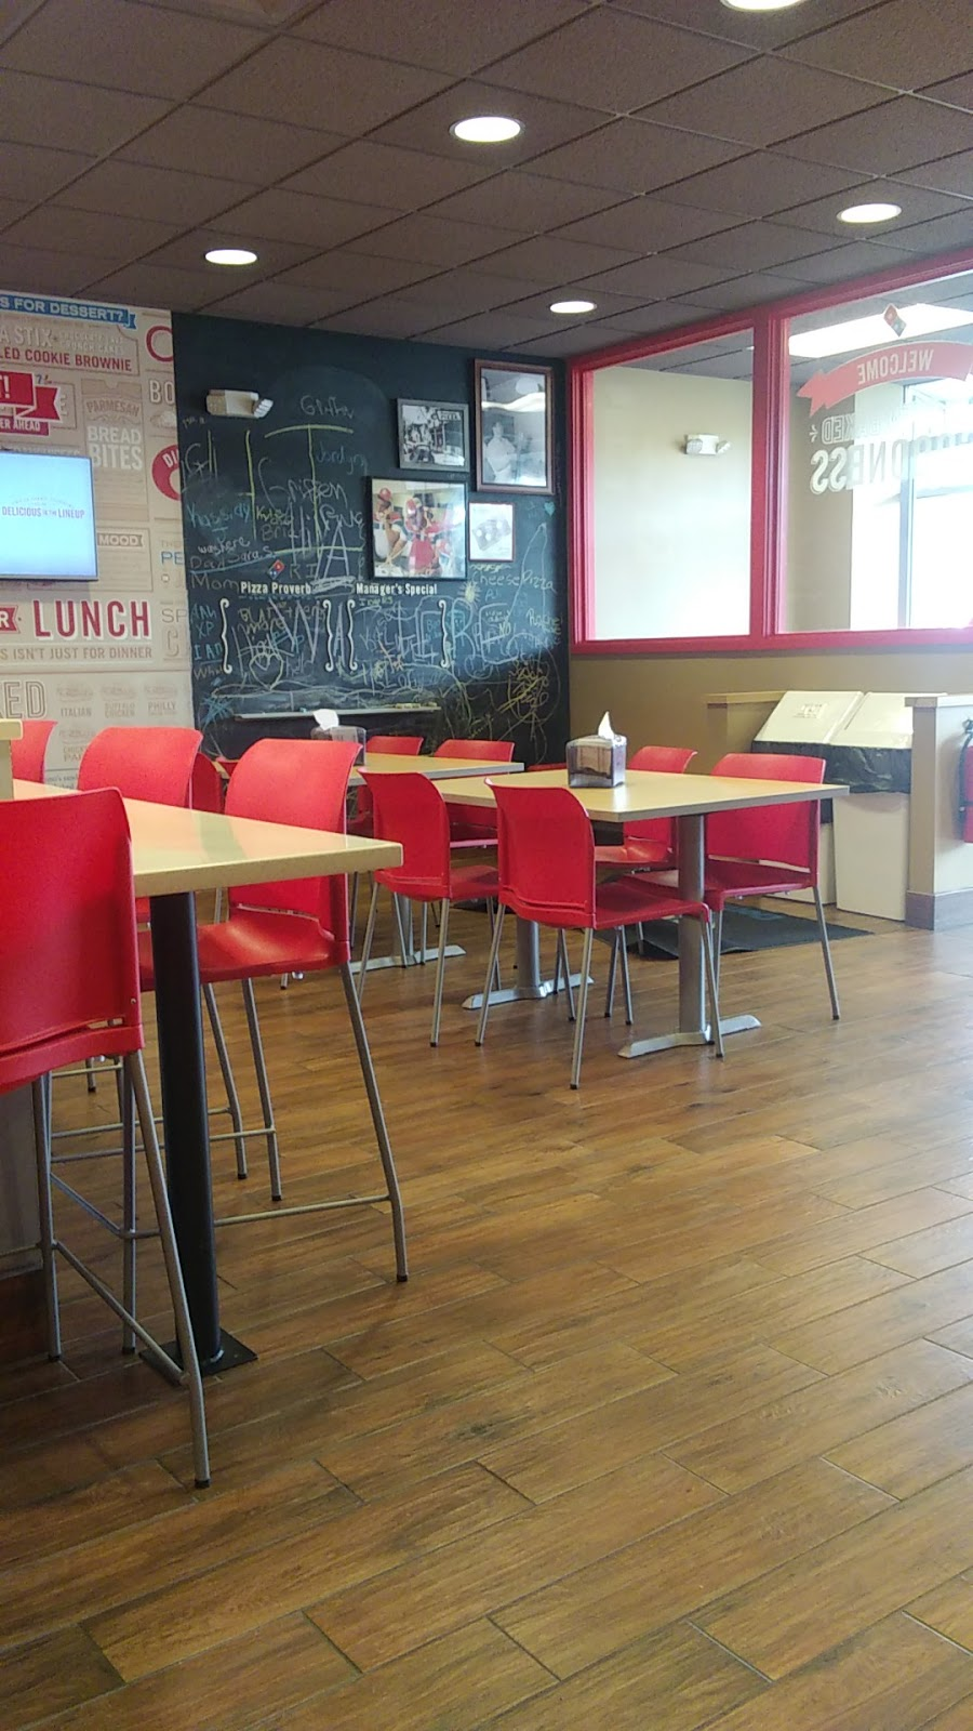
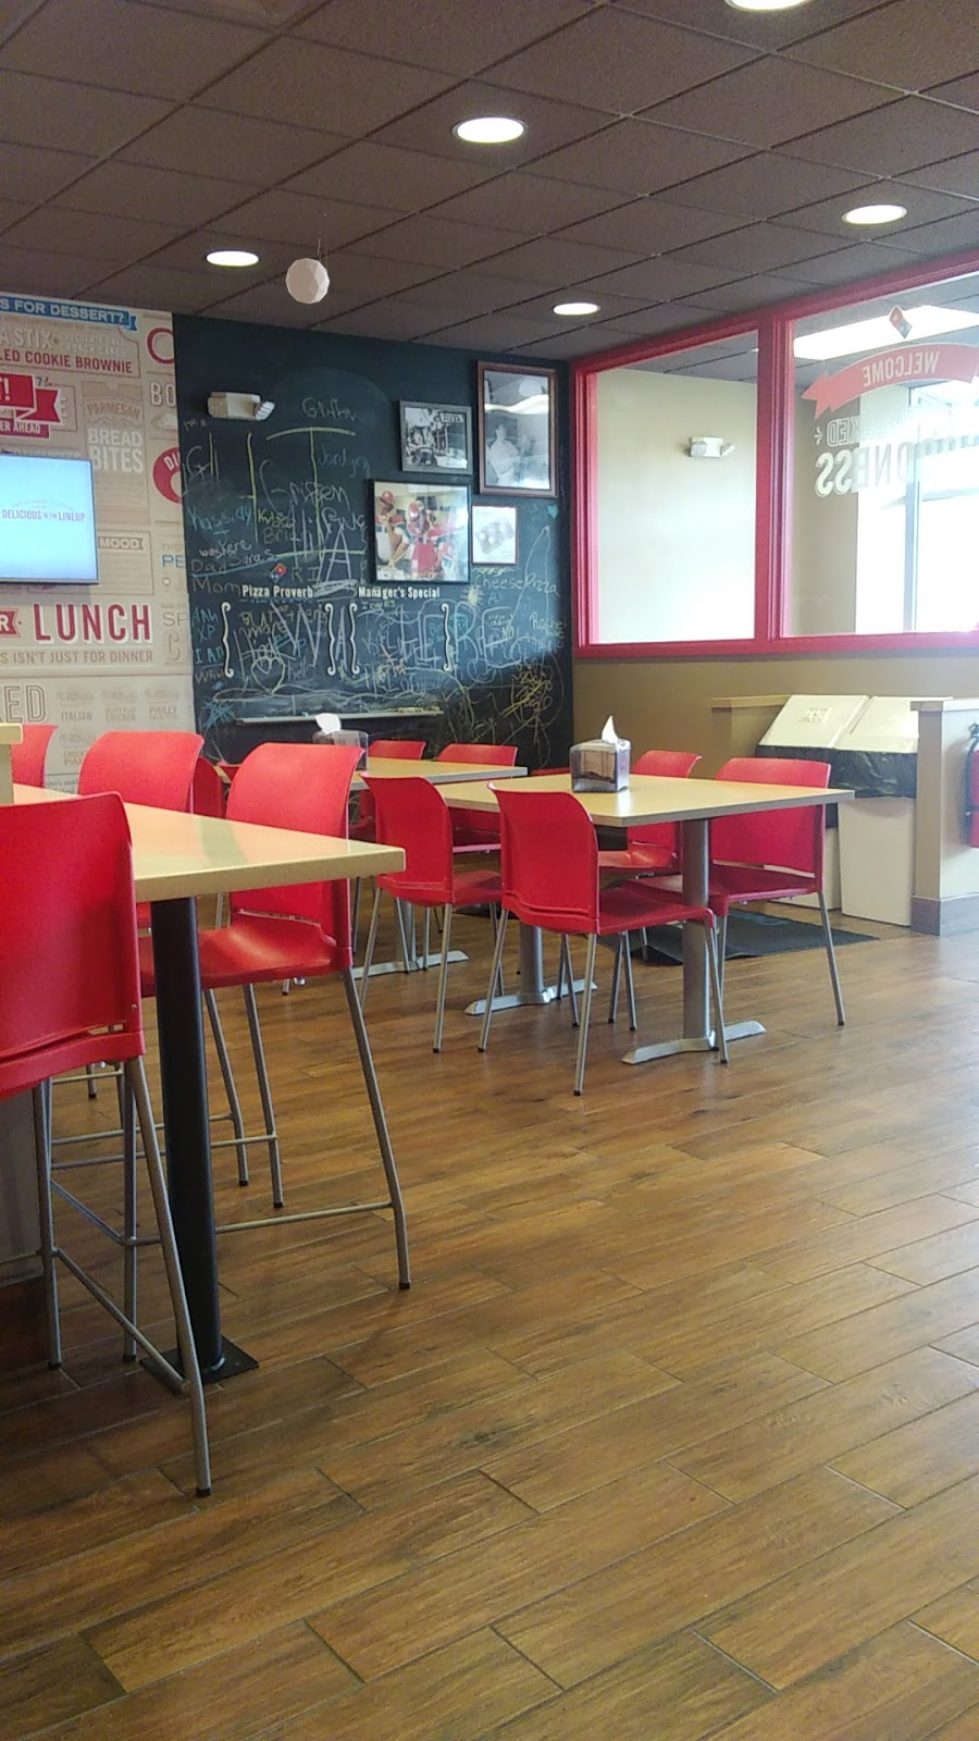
+ pendant lamp [284,201,331,313]
